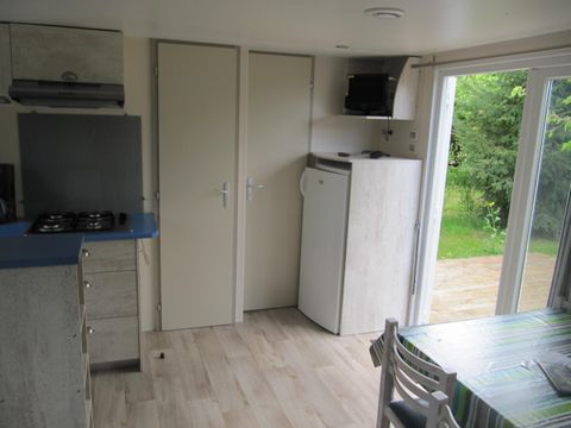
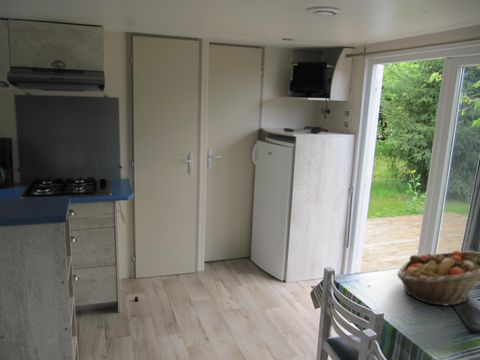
+ fruit basket [396,249,480,307]
